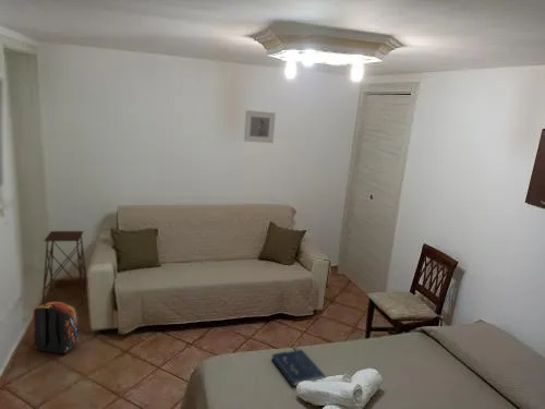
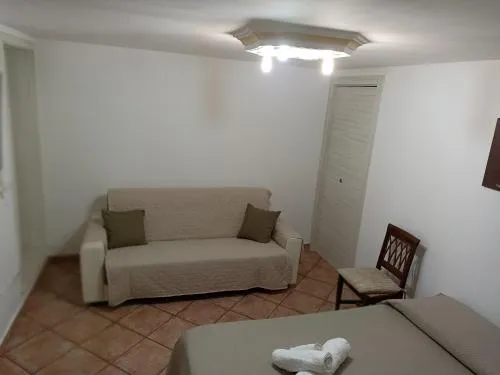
- backpack [33,300,81,354]
- book [271,346,326,388]
- side table [41,230,87,305]
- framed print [243,109,277,144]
